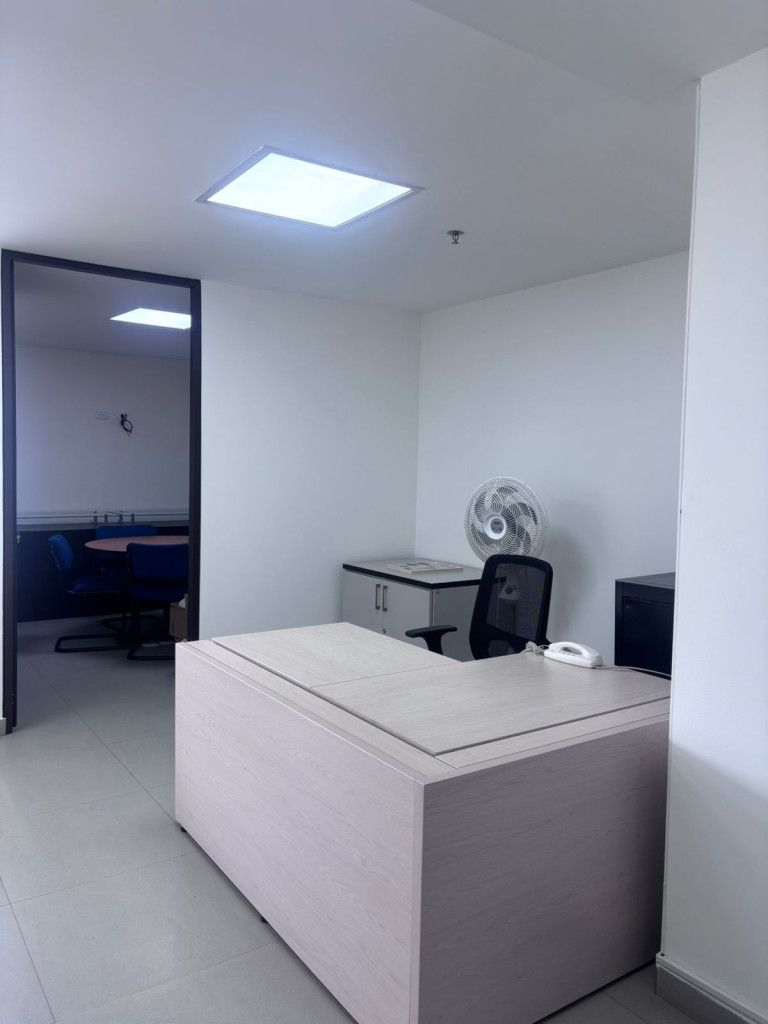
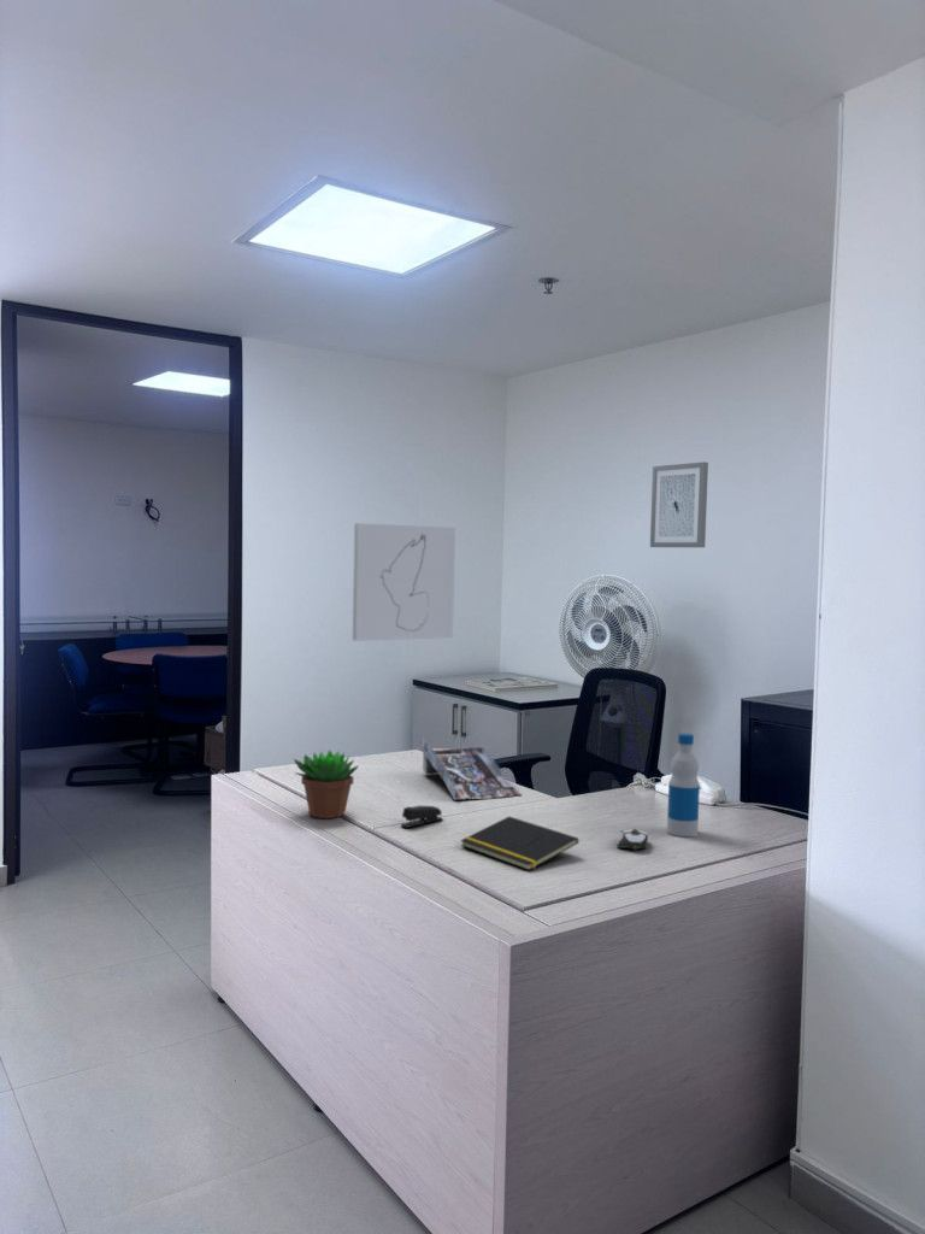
+ wall art [352,522,456,642]
+ wall art [649,462,709,548]
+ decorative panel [420,735,523,801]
+ bottle [666,733,701,838]
+ notepad [459,816,581,871]
+ stapler [400,805,443,829]
+ computer mouse [615,828,649,851]
+ succulent plant [293,748,360,819]
